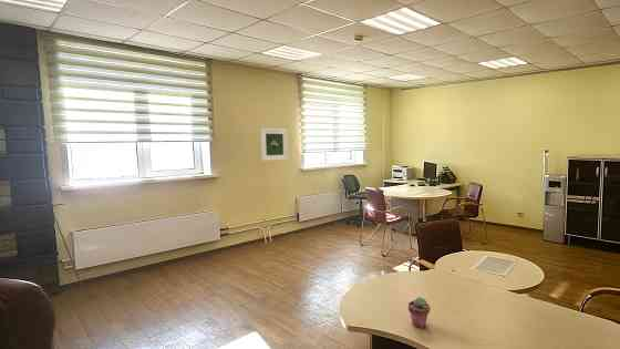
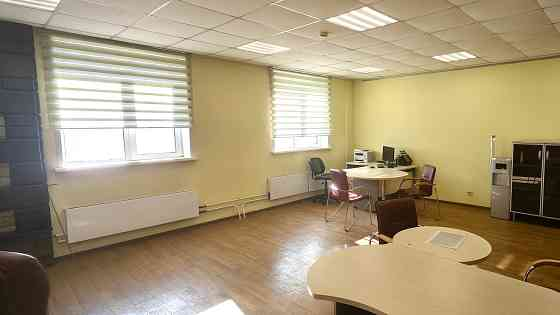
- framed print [260,127,289,162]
- potted succulent [407,296,431,329]
